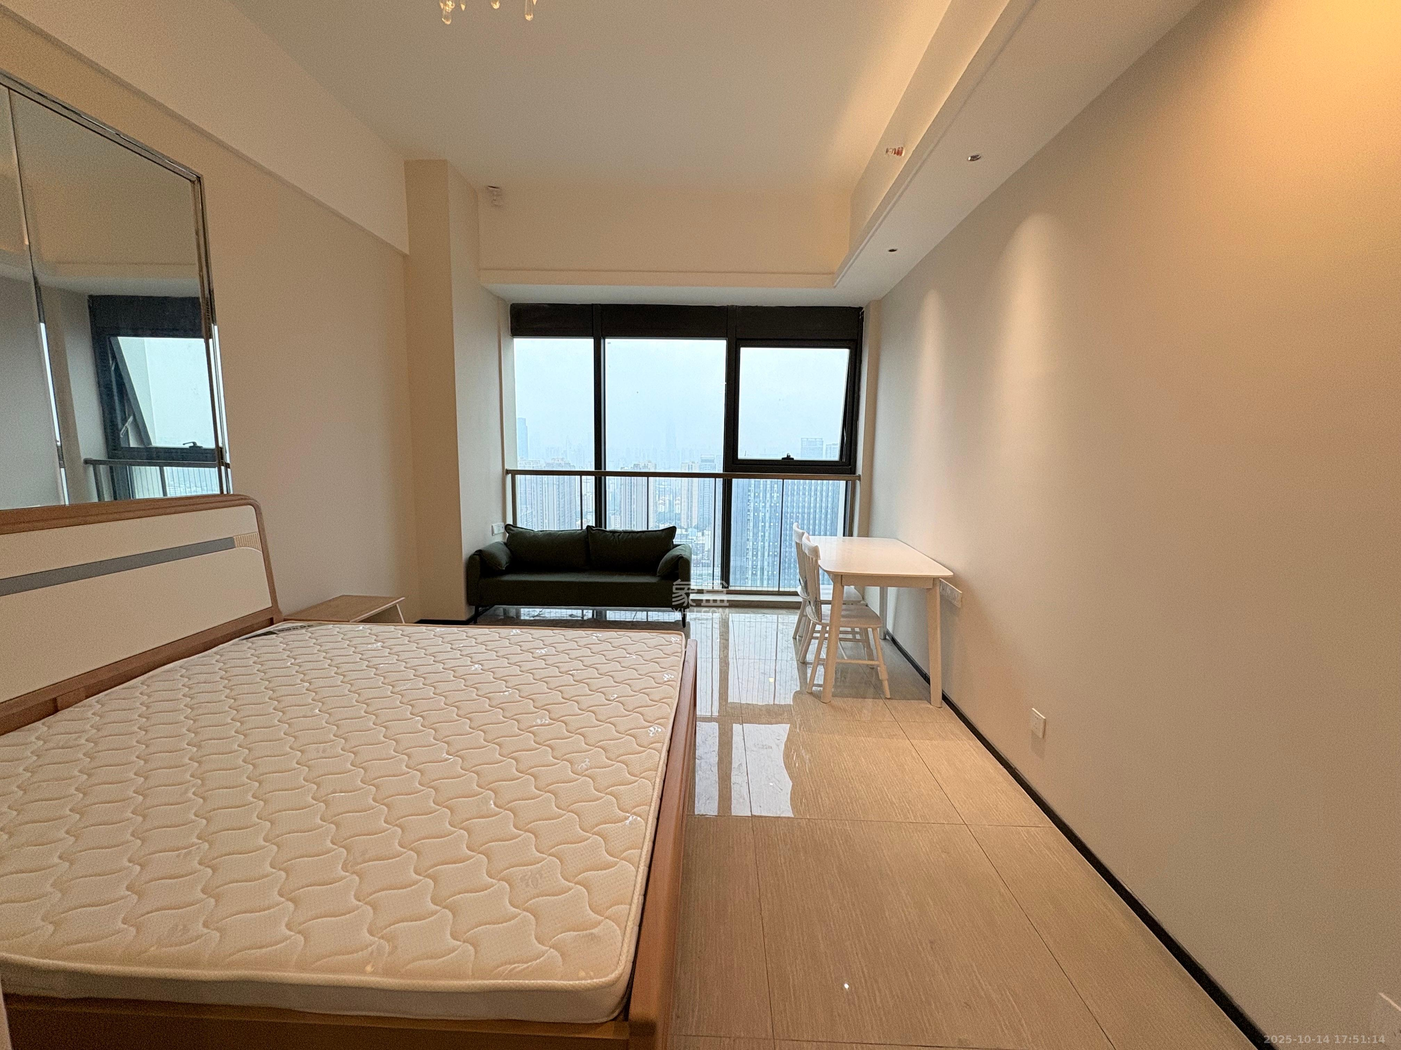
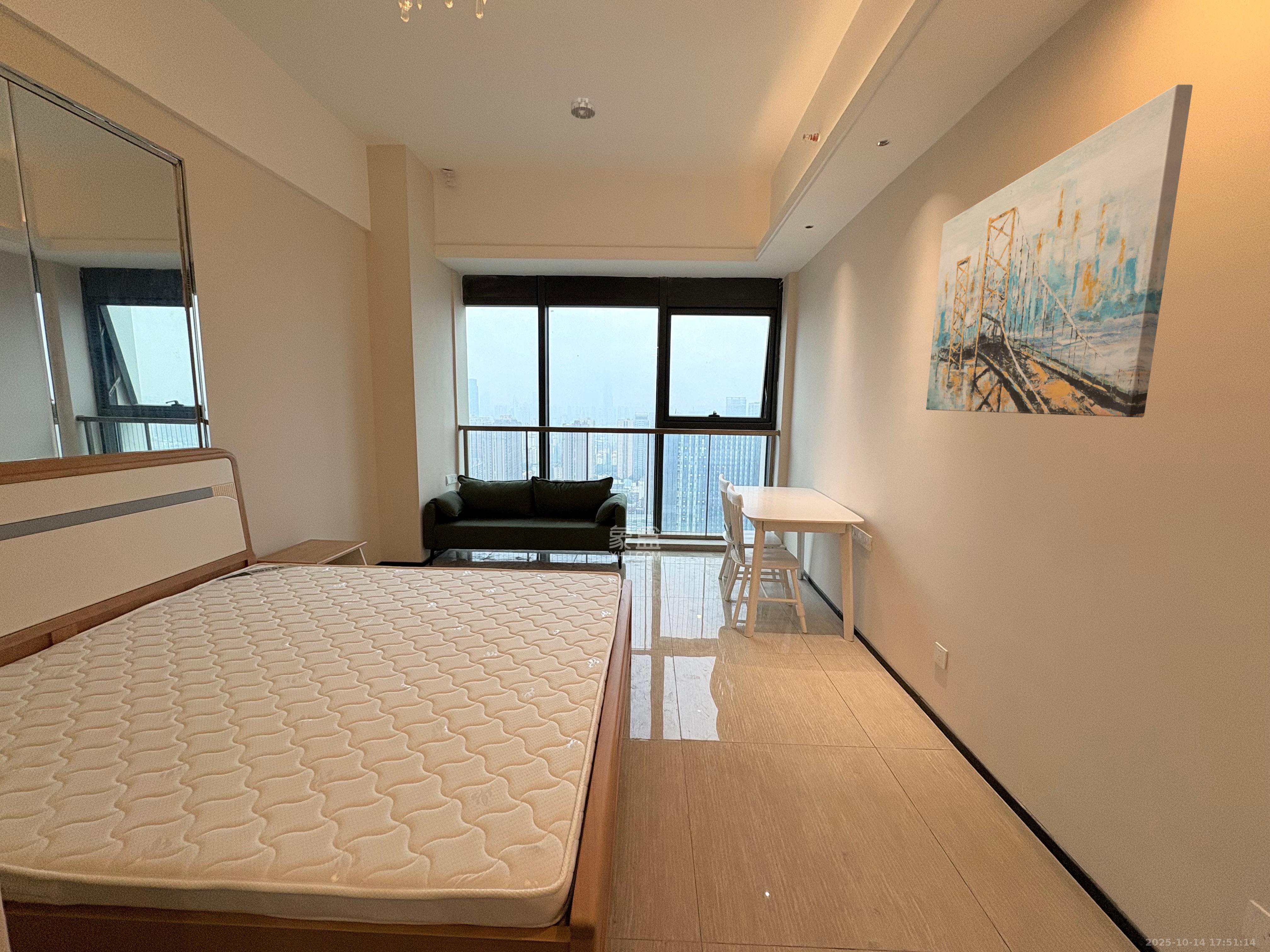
+ wall art [926,84,1193,418]
+ smoke detector [571,97,596,119]
